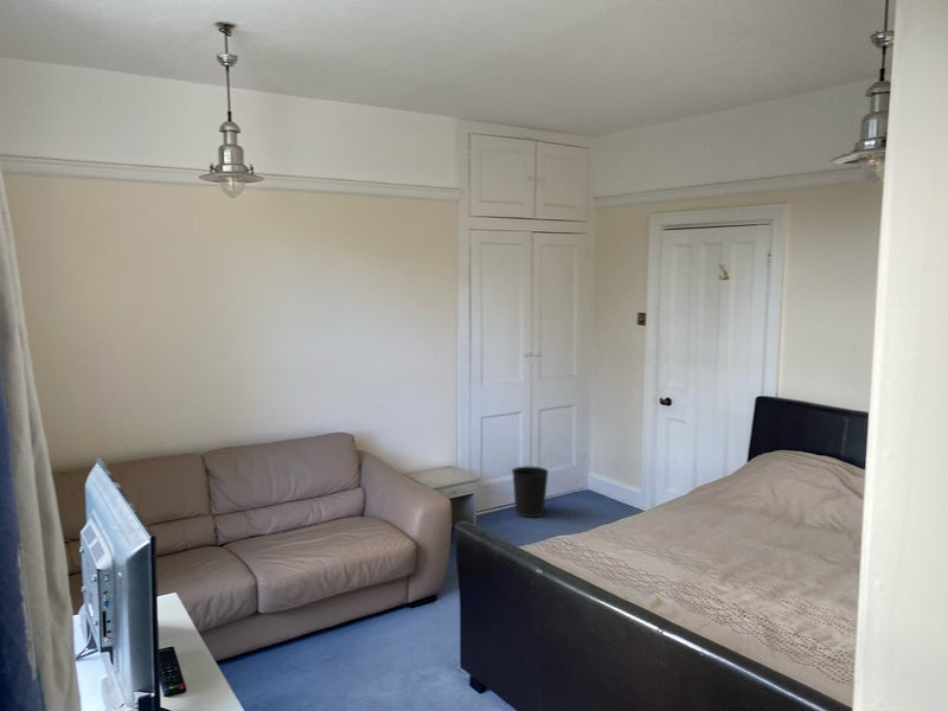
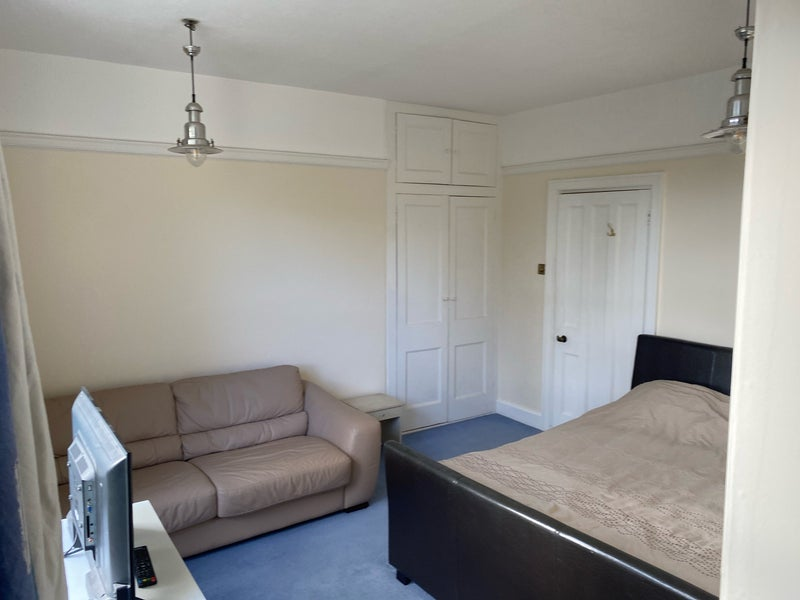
- wastebasket [511,466,550,518]
